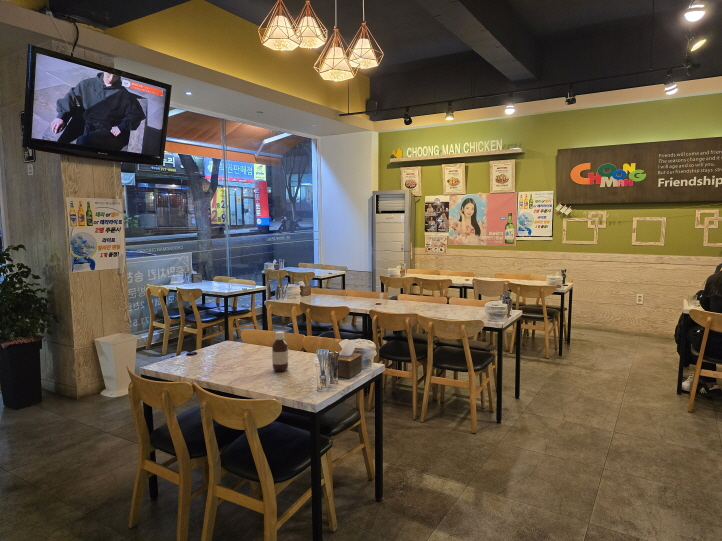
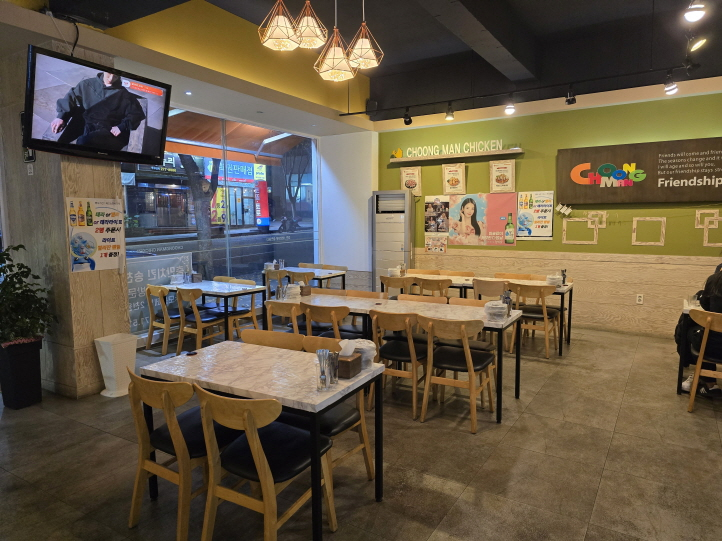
- bottle [271,330,289,372]
